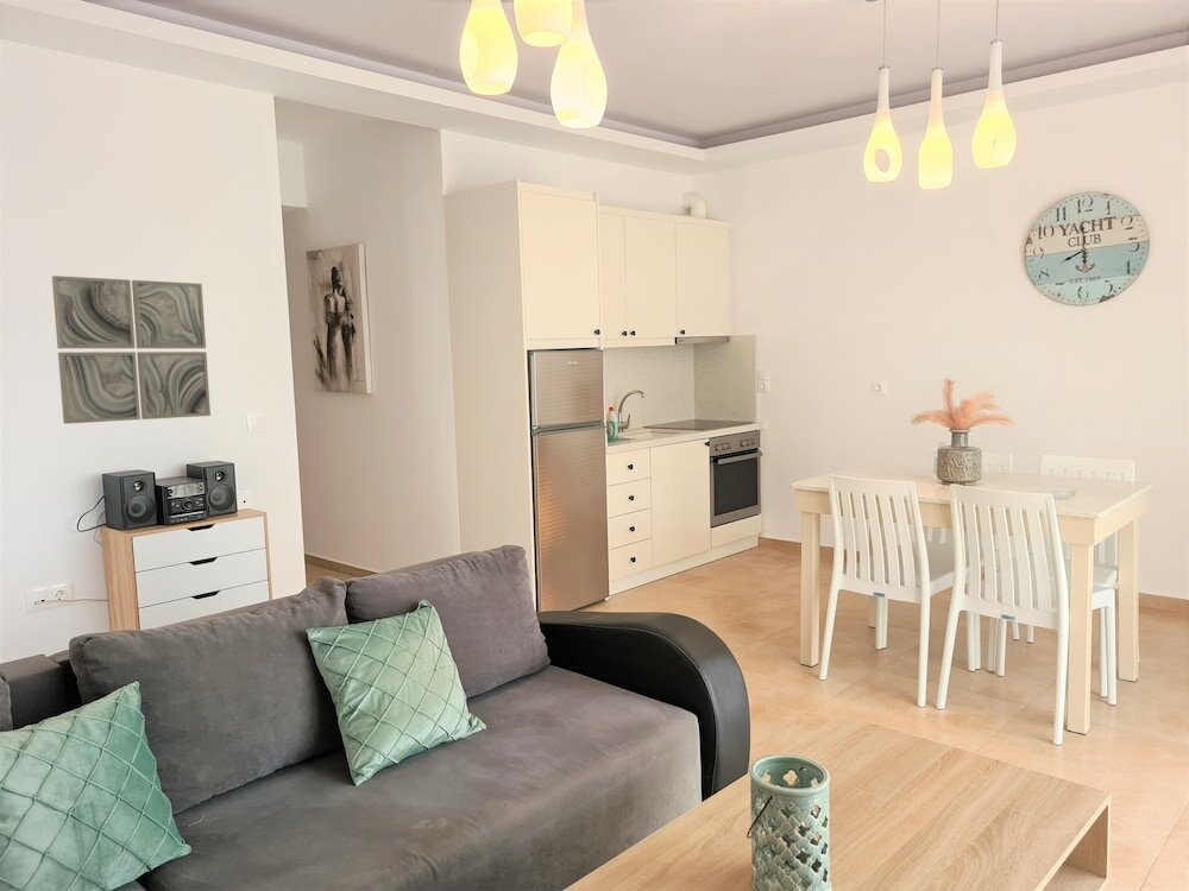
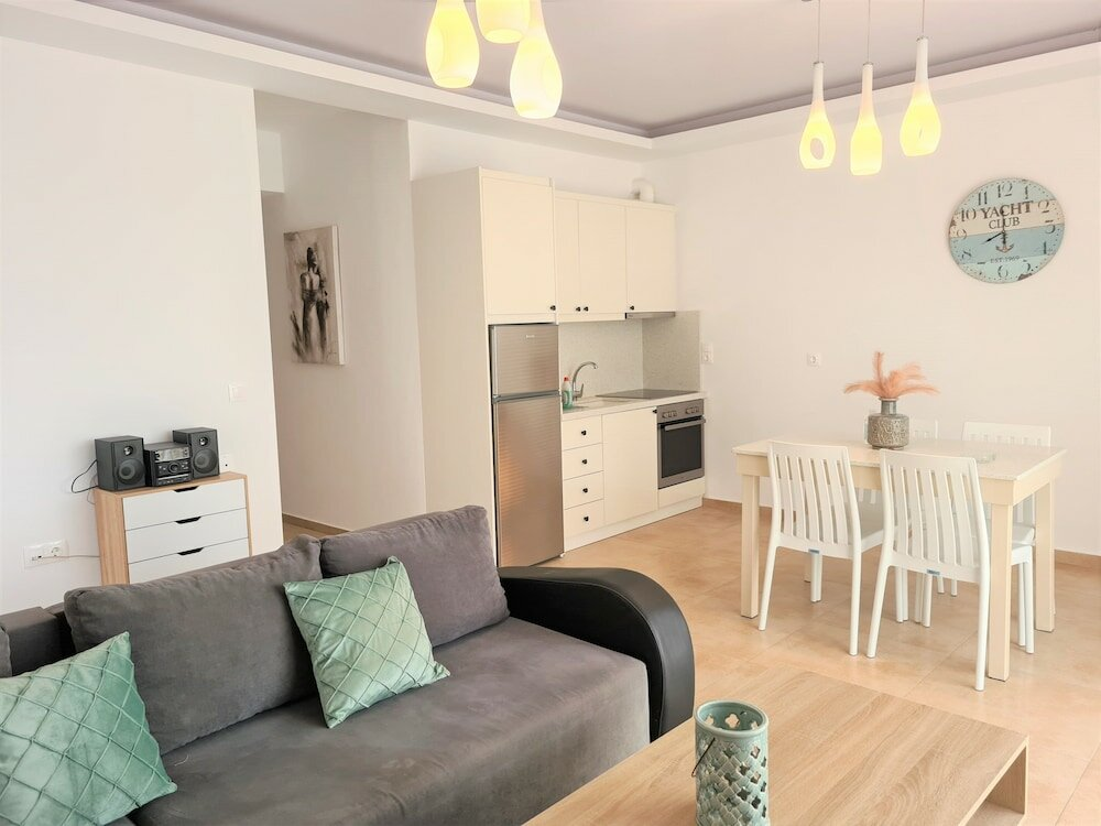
- wall art [51,274,212,425]
